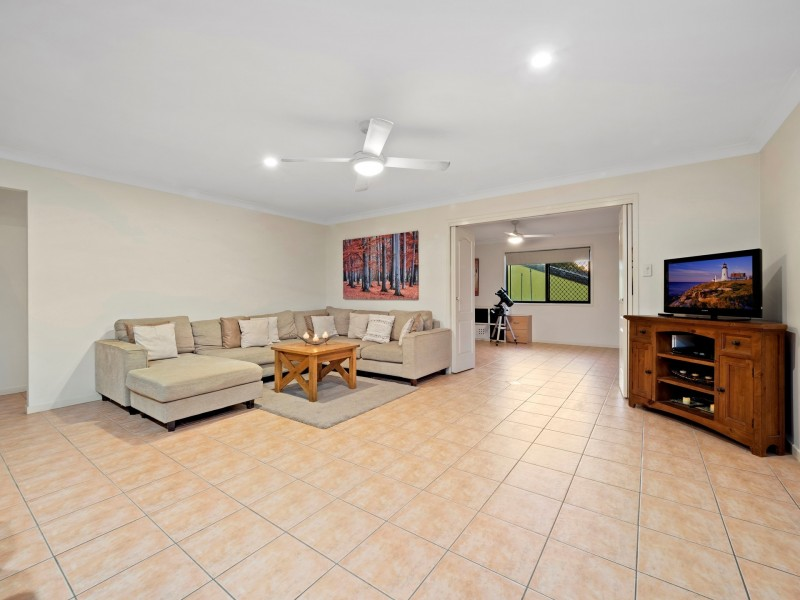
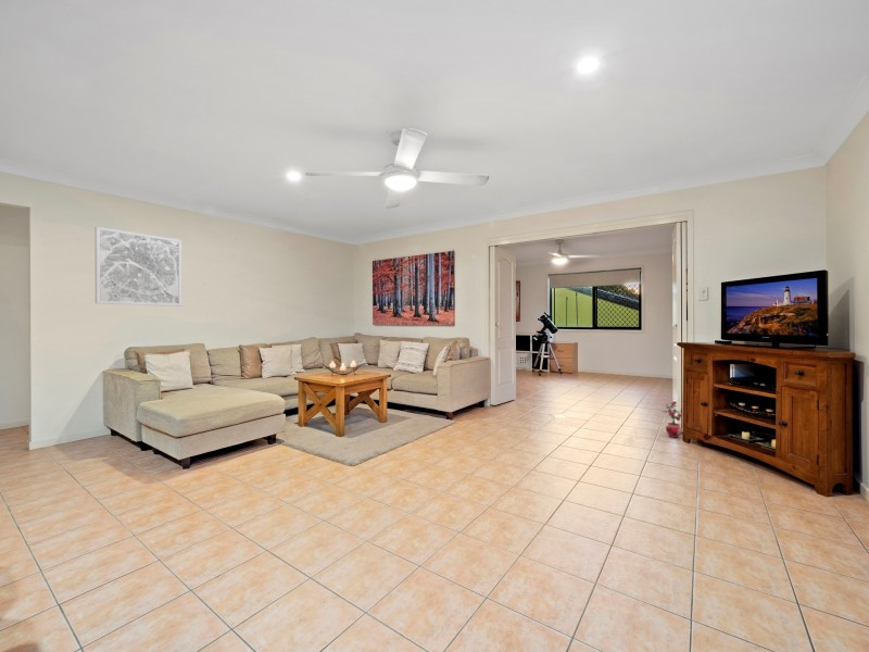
+ wall art [95,226,182,308]
+ potted plant [660,400,683,439]
